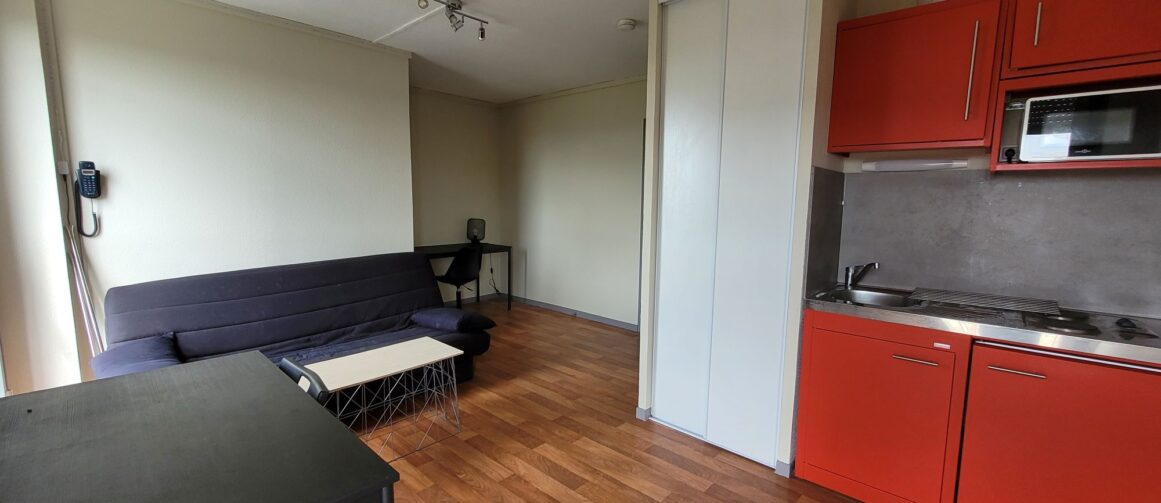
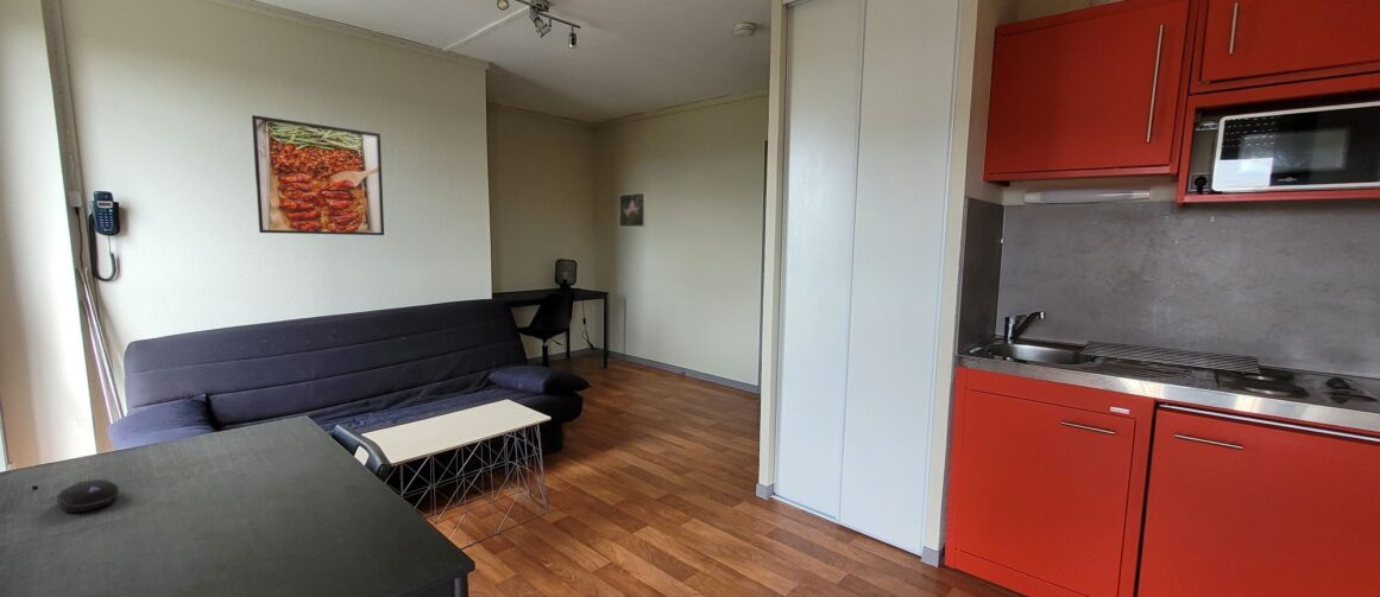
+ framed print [251,114,385,236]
+ computer mouse [56,478,120,514]
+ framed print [618,191,648,228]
